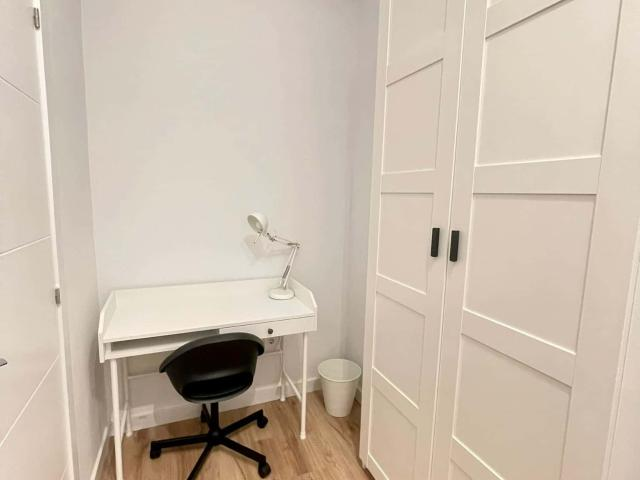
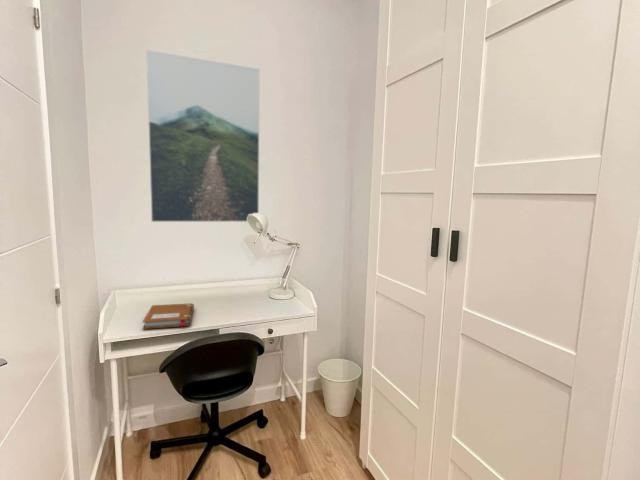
+ notebook [141,302,195,330]
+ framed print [145,49,261,223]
